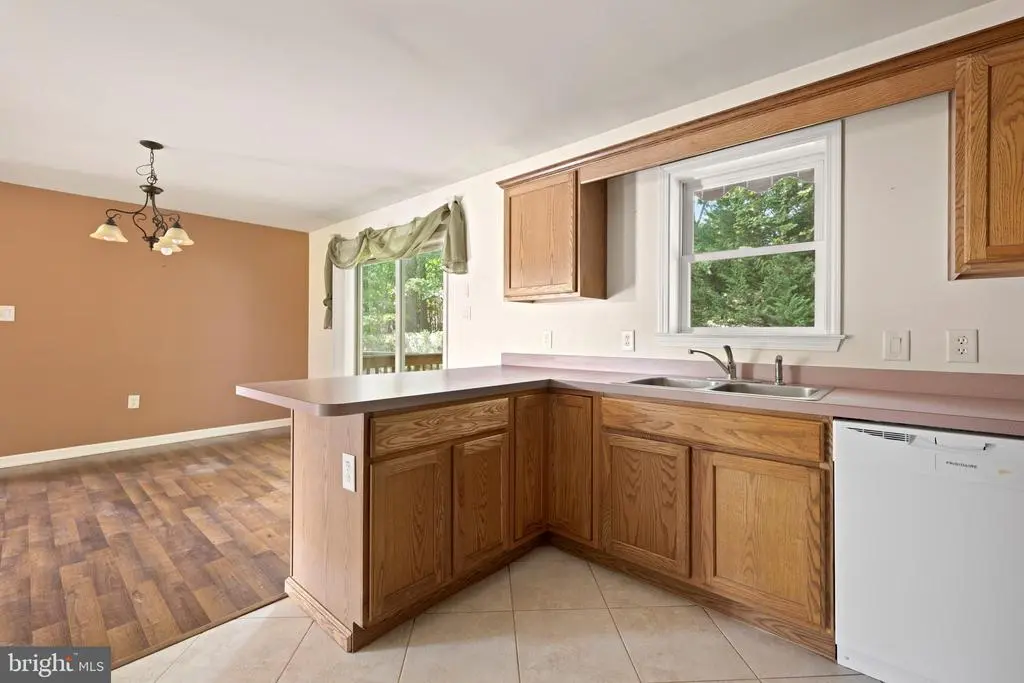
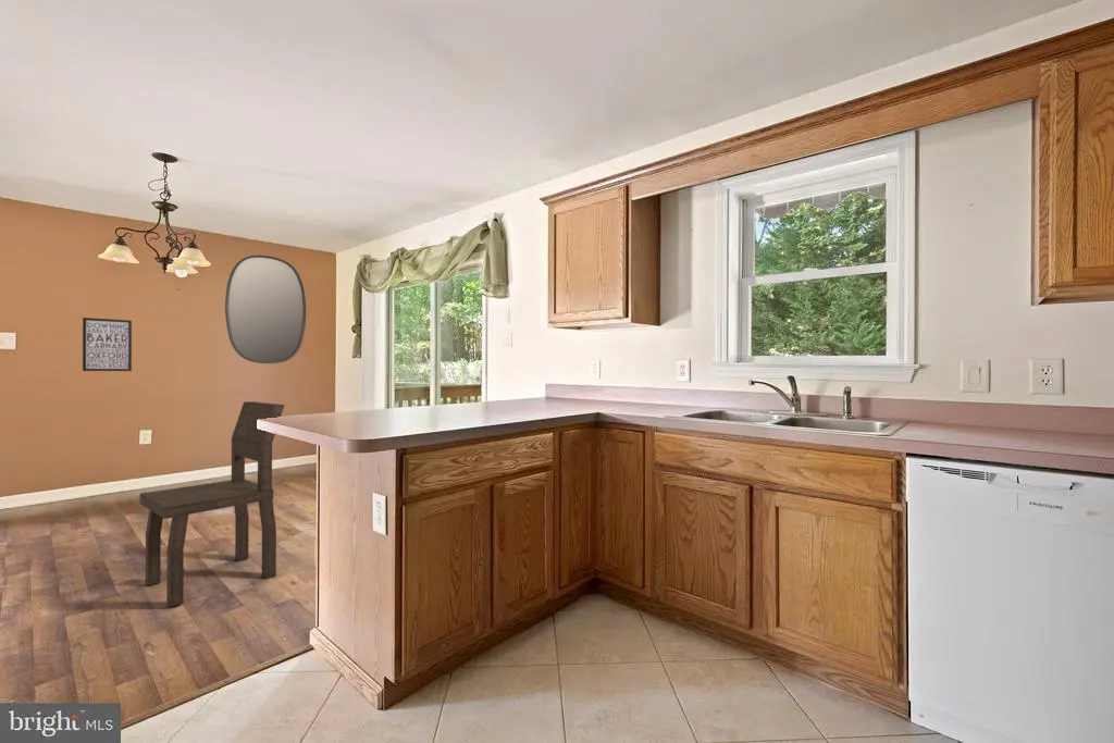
+ home mirror [224,255,307,364]
+ wall art [82,317,133,372]
+ dining chair [139,400,285,608]
